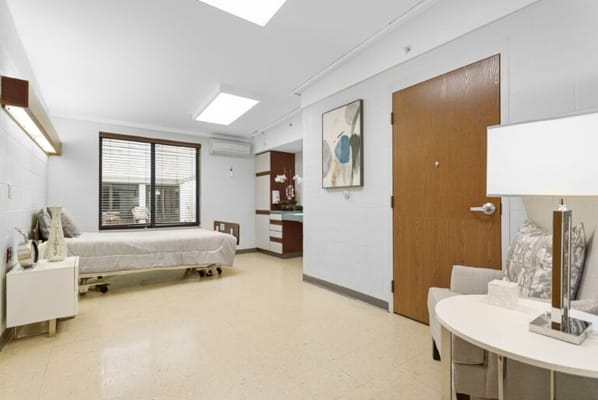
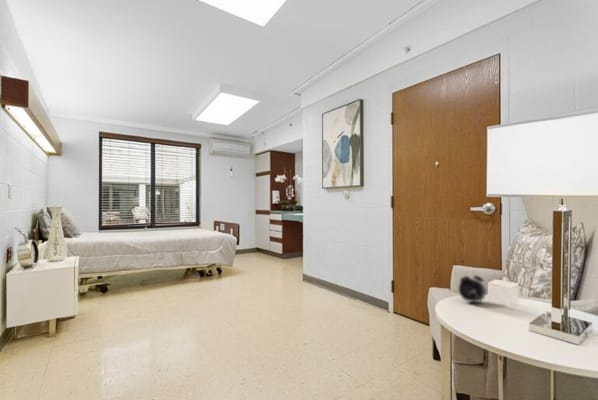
+ alarm clock [458,270,487,305]
